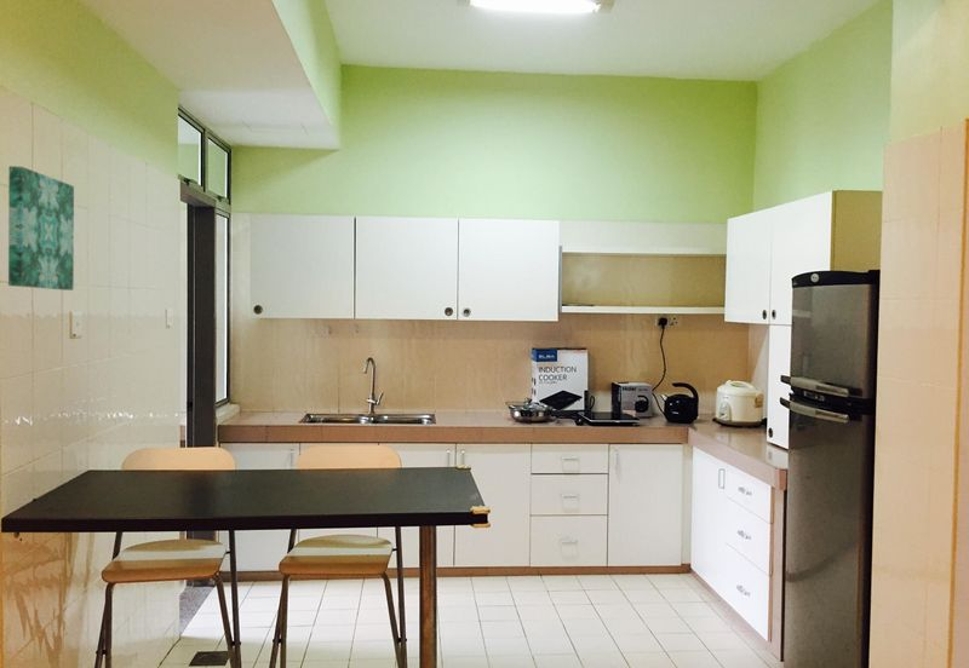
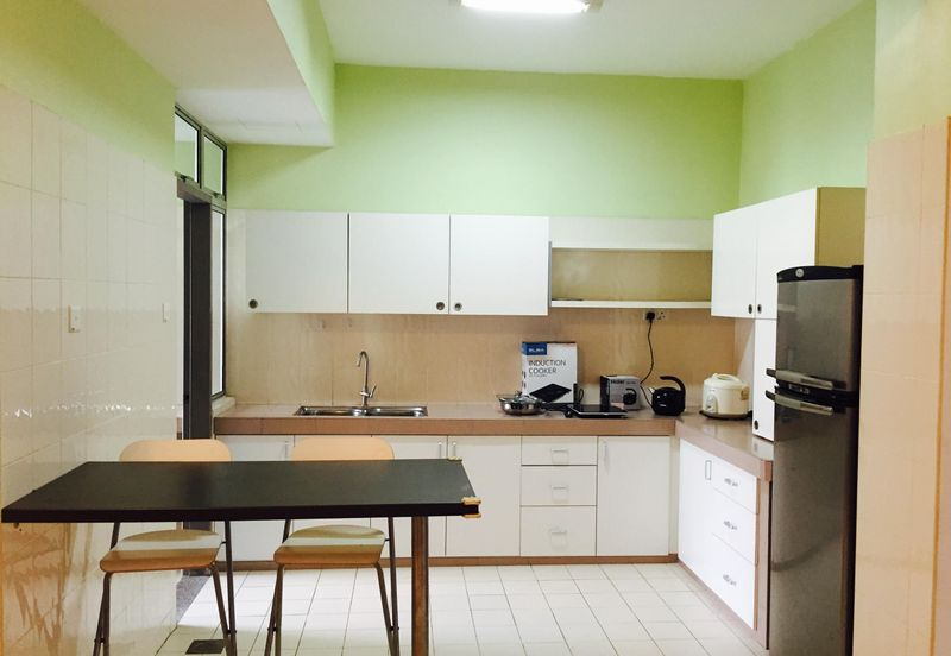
- wall art [7,165,75,292]
